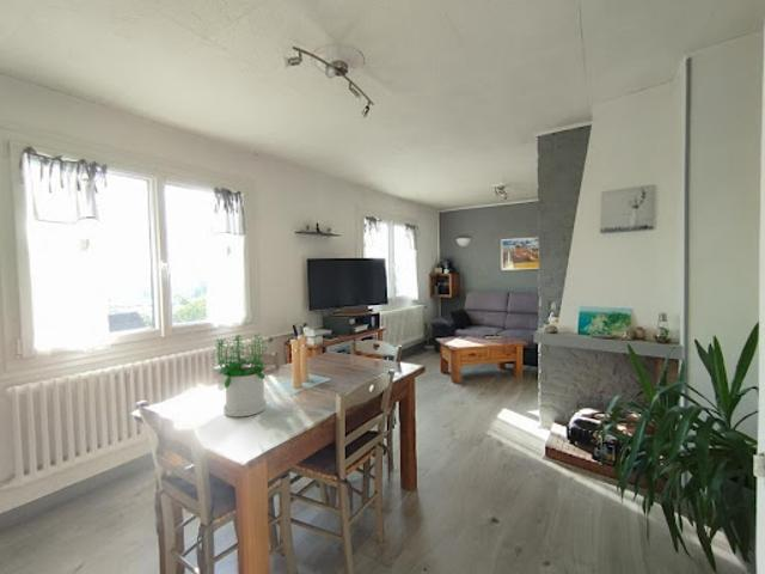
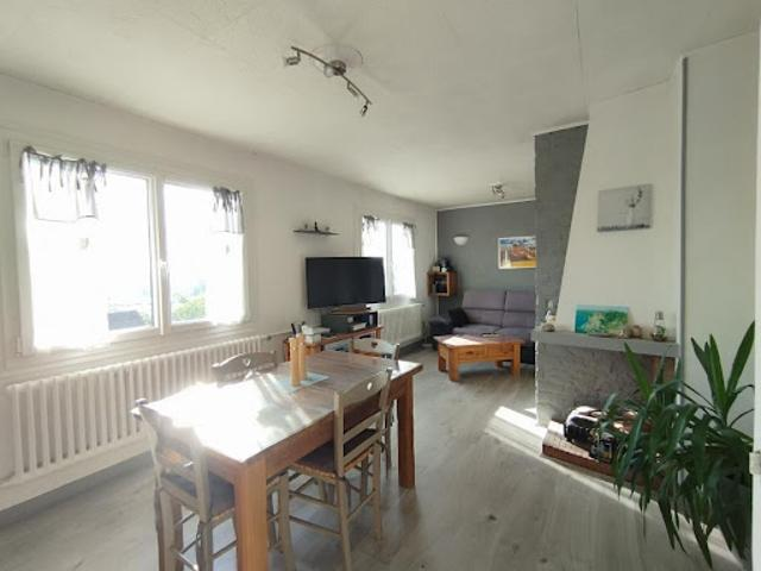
- potted plant [208,332,269,419]
